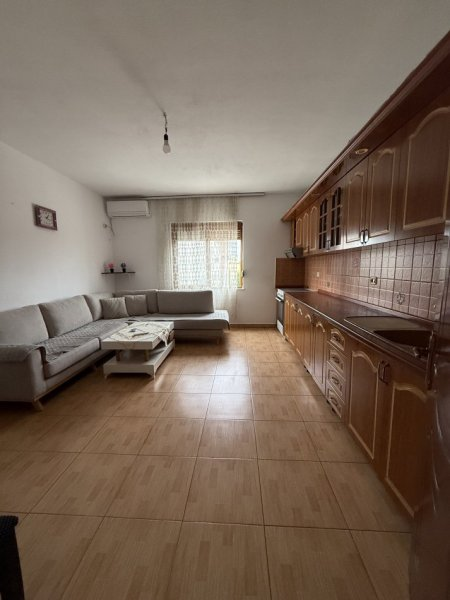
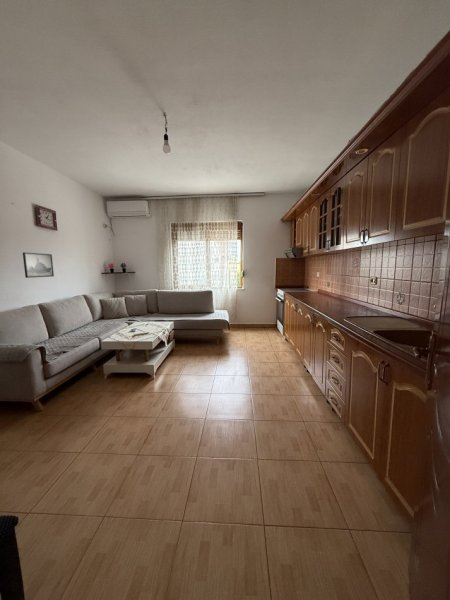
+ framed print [22,251,55,279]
